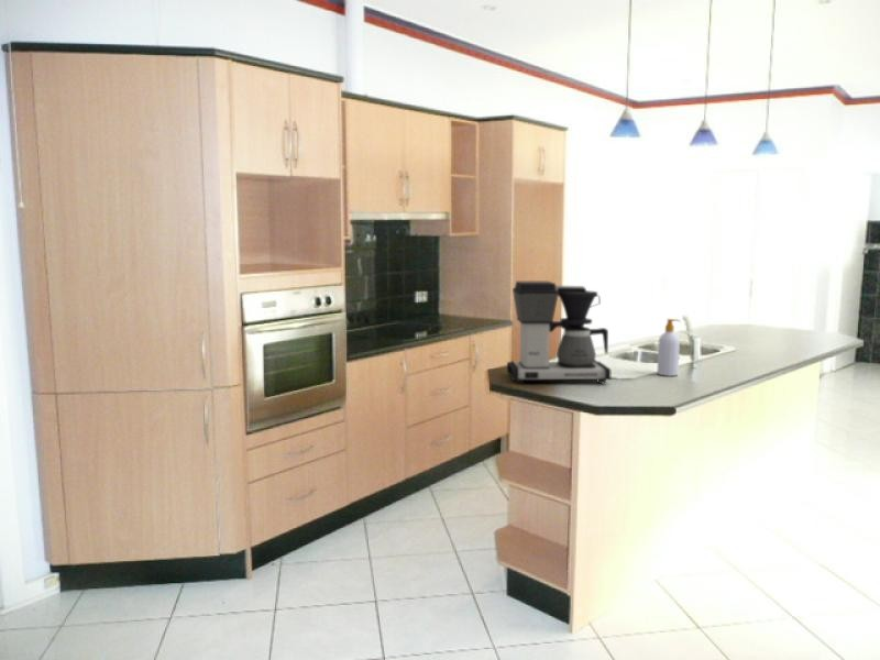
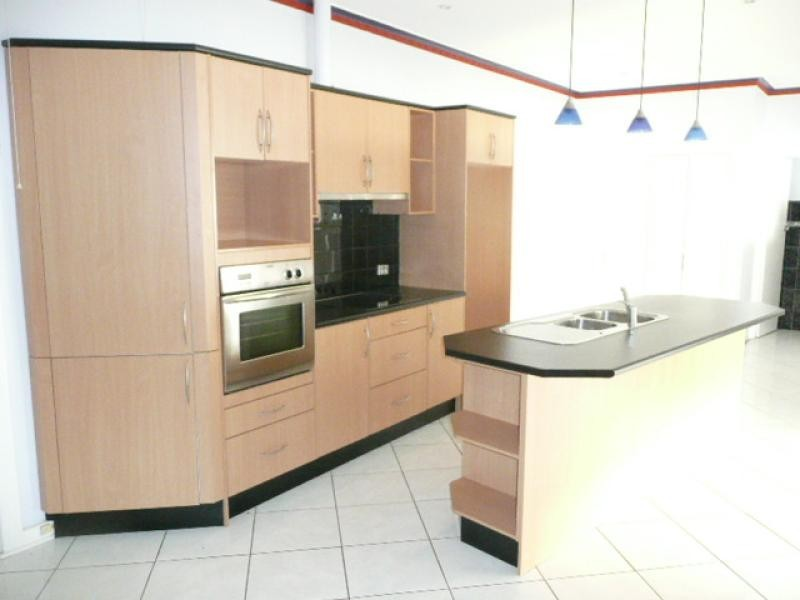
- soap bottle [656,318,682,377]
- coffee maker [506,280,612,385]
